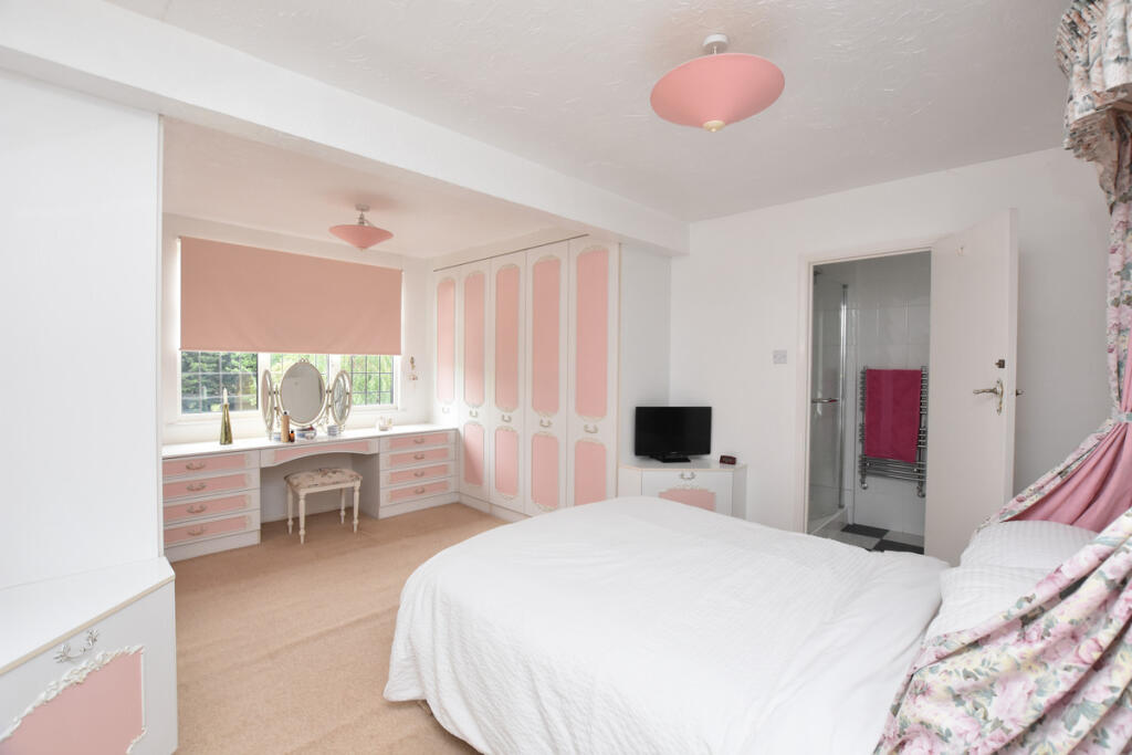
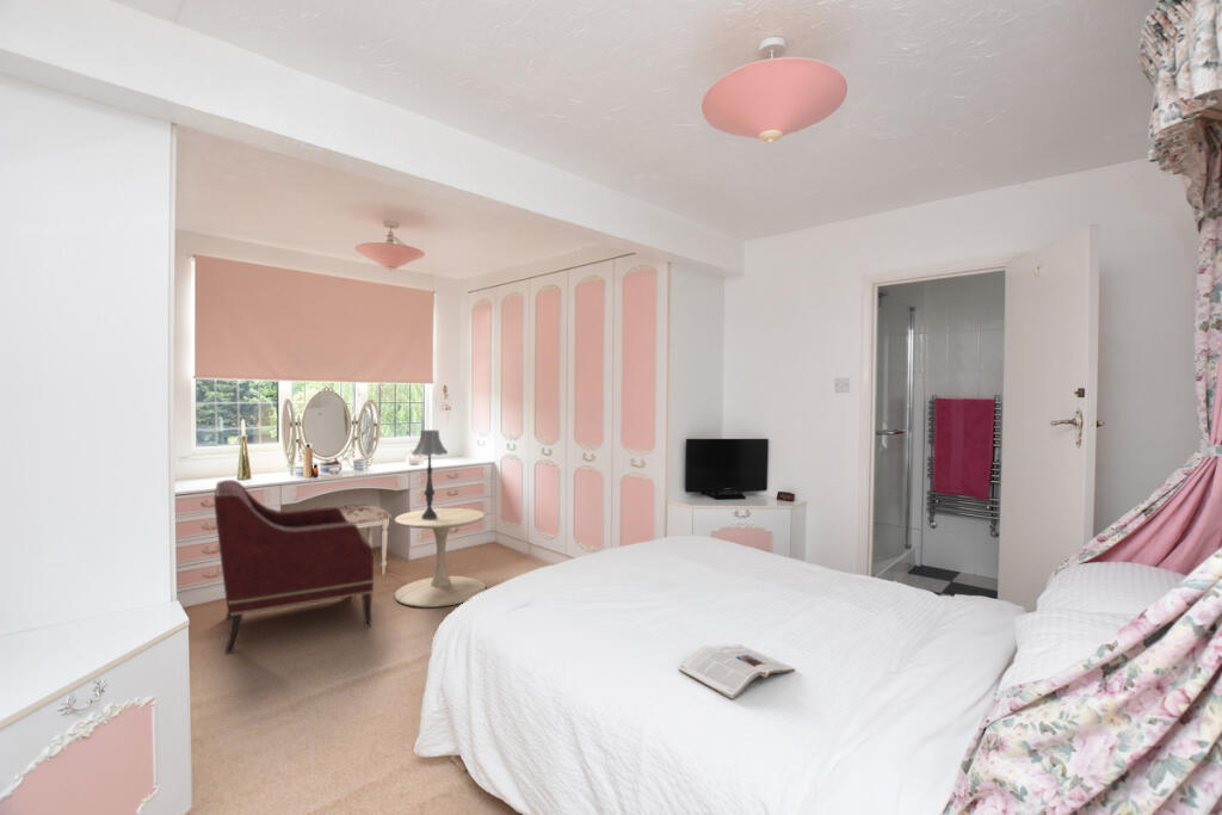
+ side table [394,507,487,609]
+ table lamp [411,428,449,519]
+ magazine [678,644,796,700]
+ armchair [212,478,375,655]
